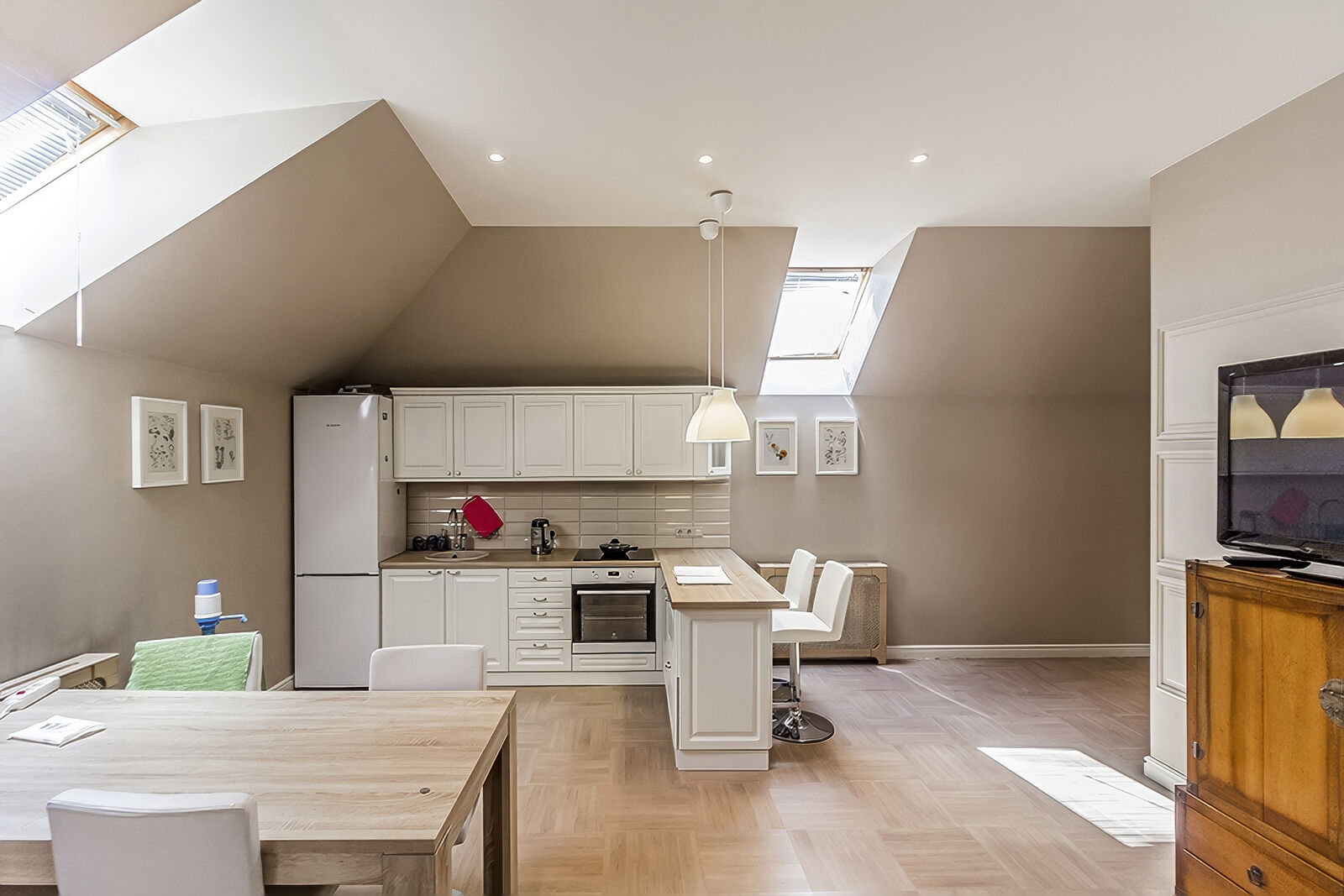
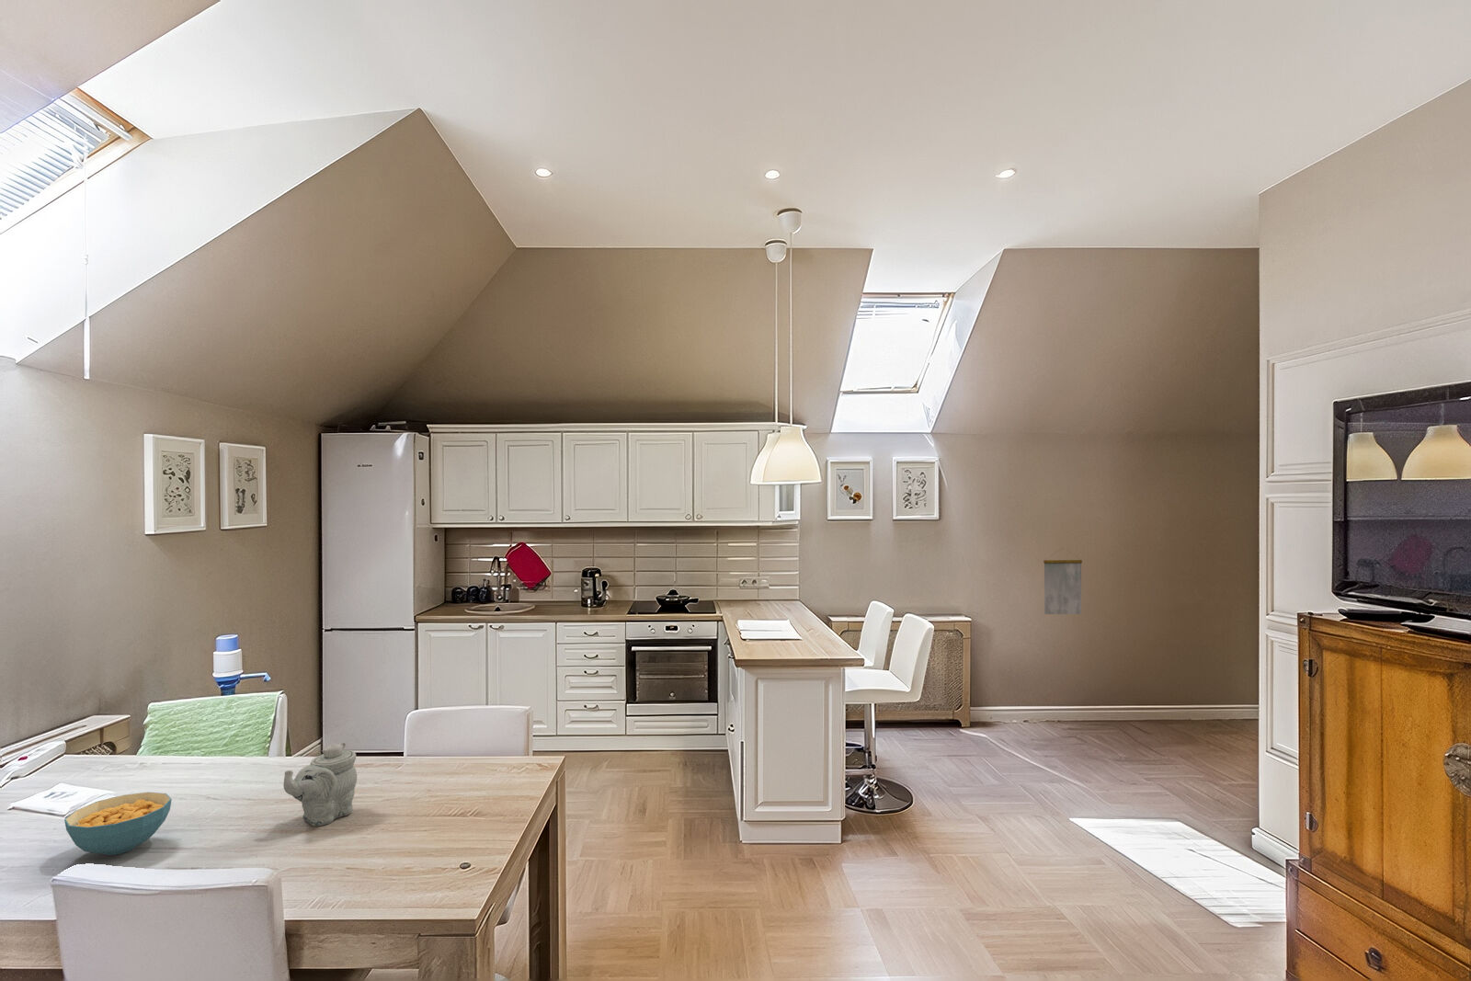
+ calendar [1043,547,1084,615]
+ teapot [282,741,358,827]
+ cereal bowl [63,792,173,856]
